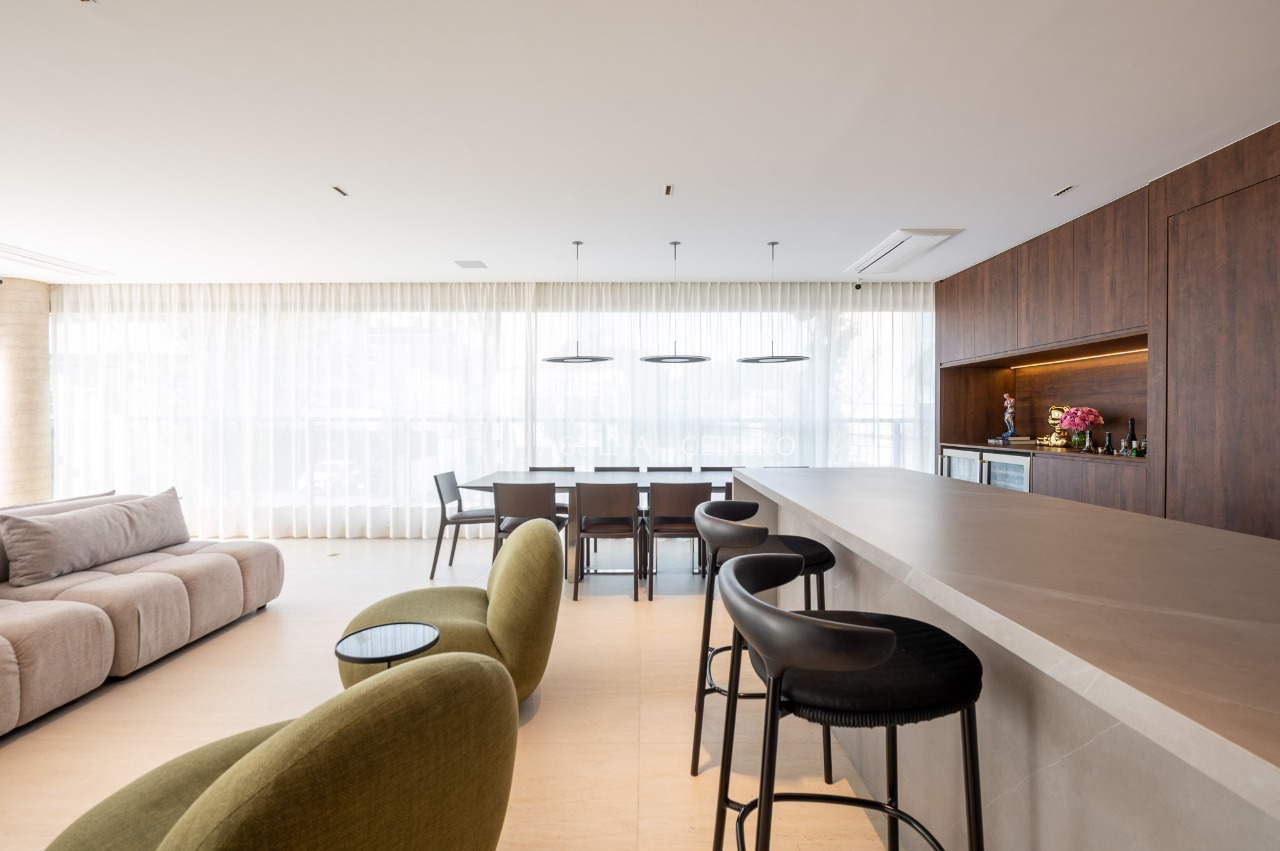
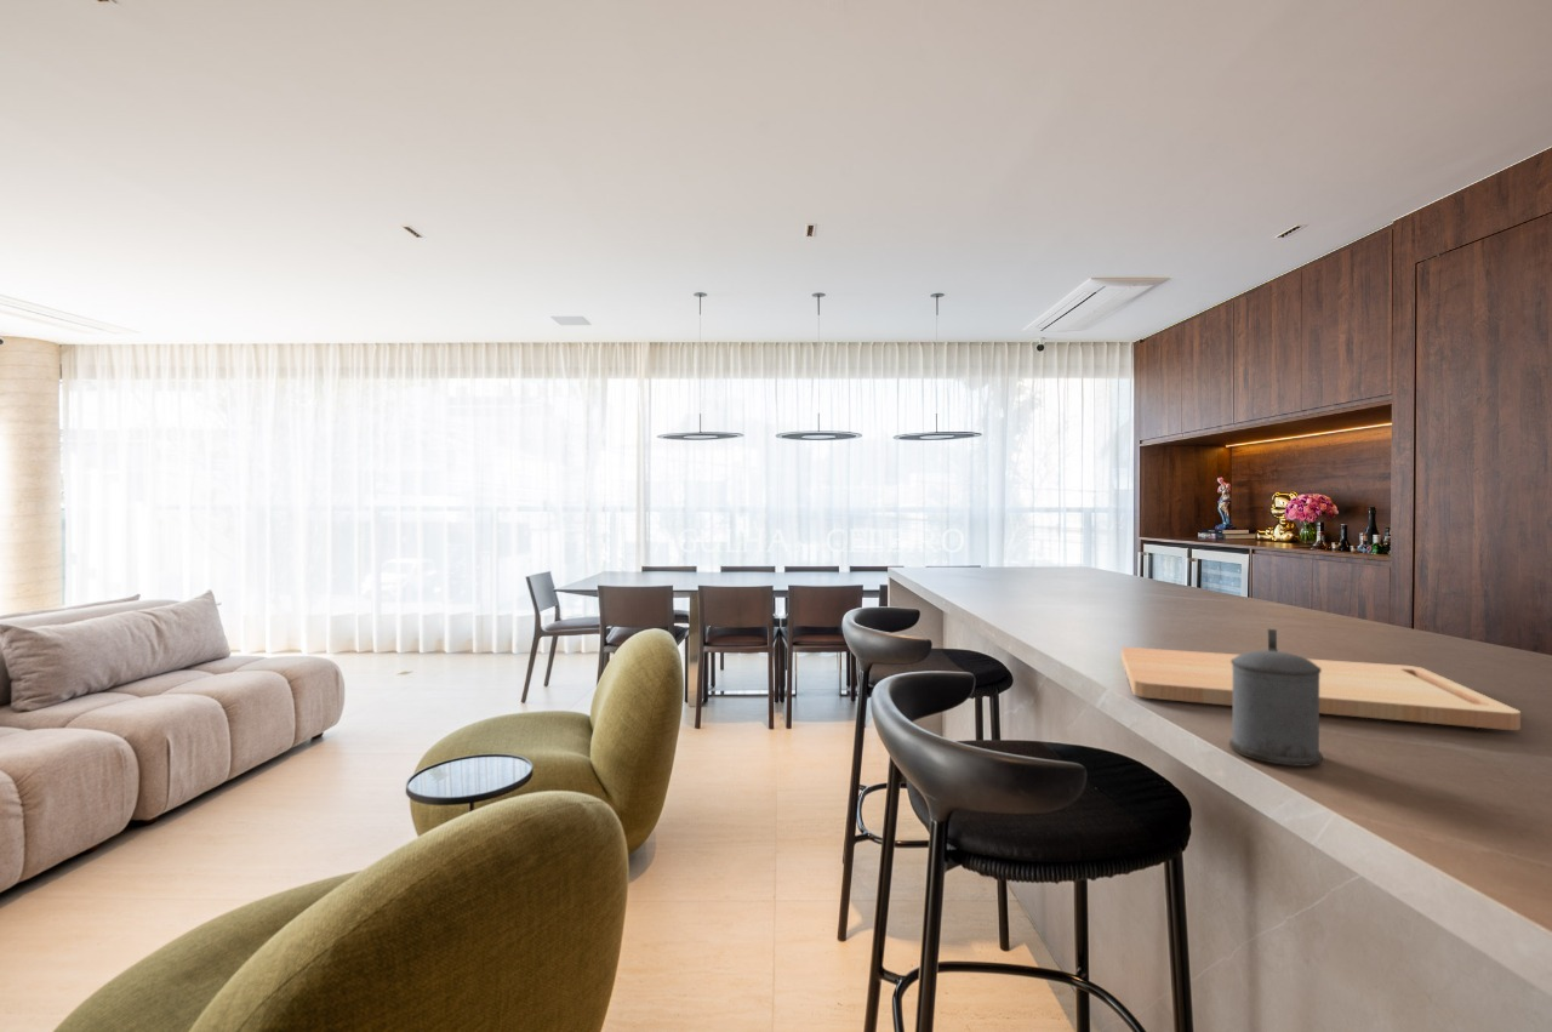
+ cutting board [1120,646,1522,731]
+ beer stein [1228,628,1324,768]
